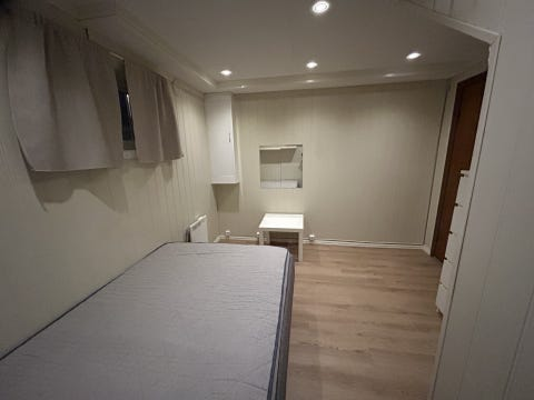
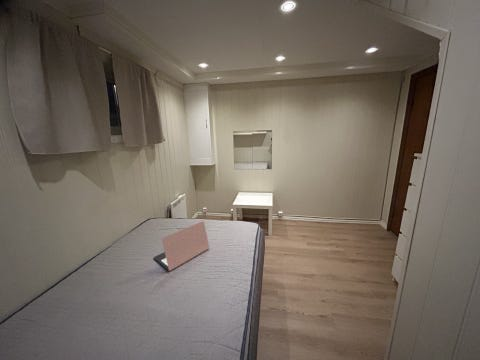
+ laptop [153,220,210,272]
